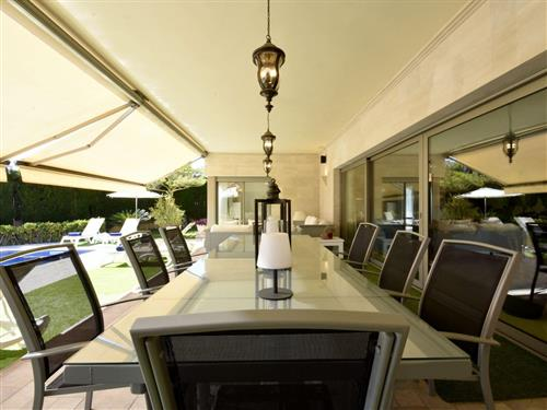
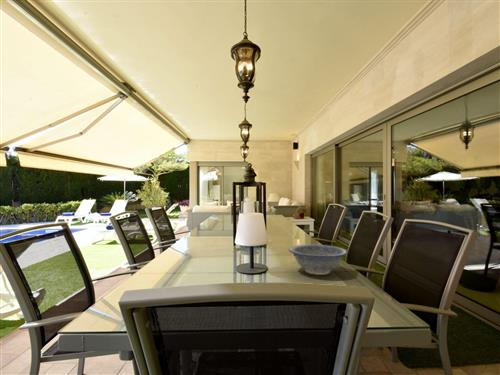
+ decorative bowl [288,244,348,276]
